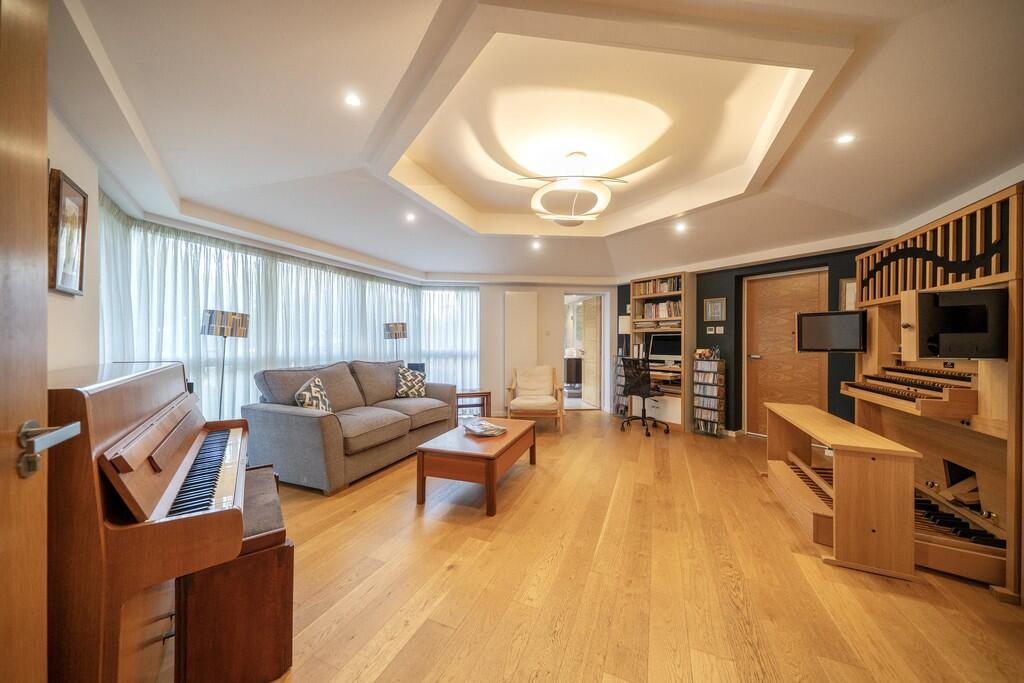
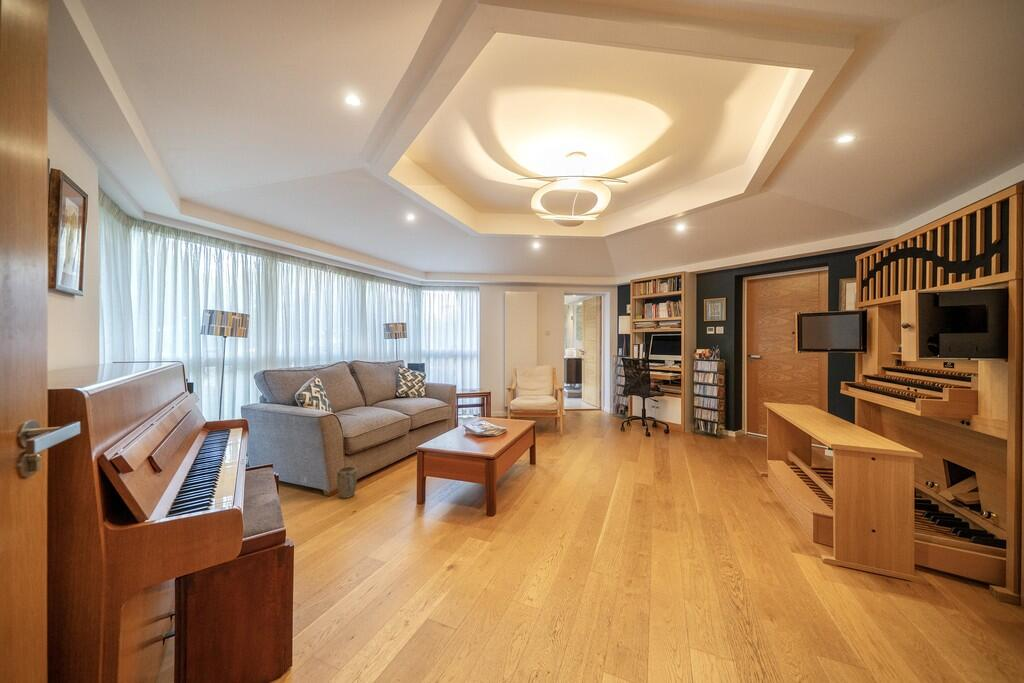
+ plant pot [336,465,358,499]
